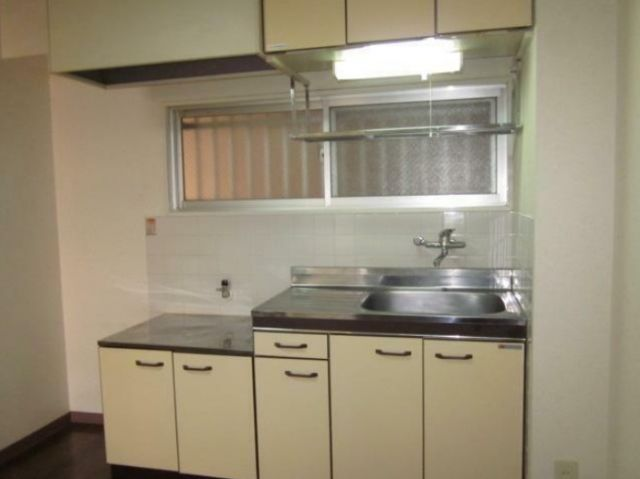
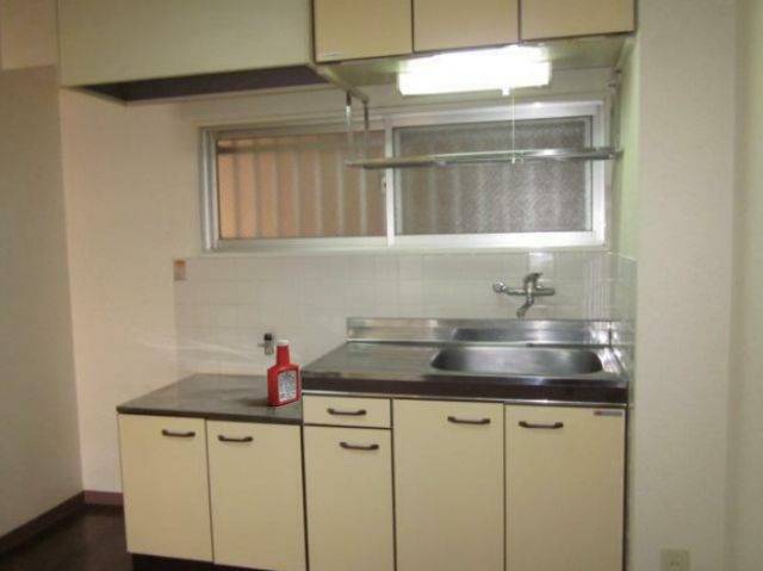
+ soap bottle [266,339,302,406]
